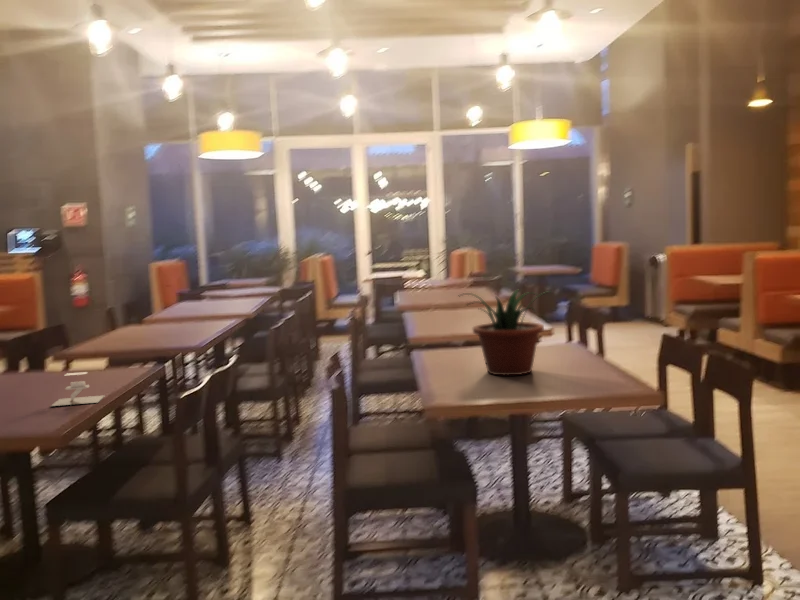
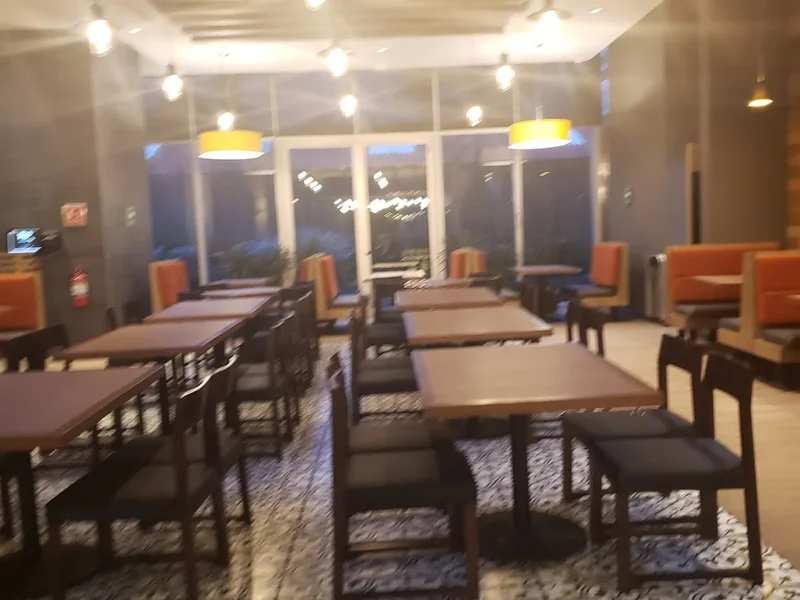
- napkin holder [50,371,106,407]
- potted plant [457,289,551,377]
